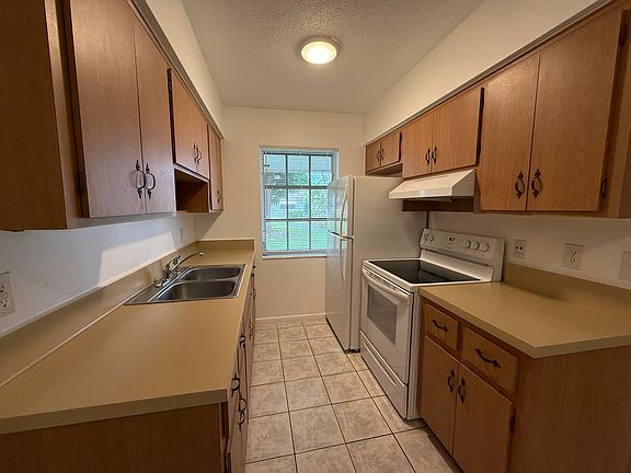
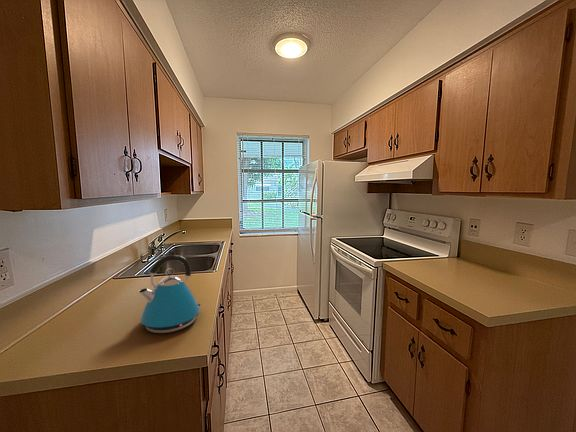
+ kettle [138,254,203,334]
